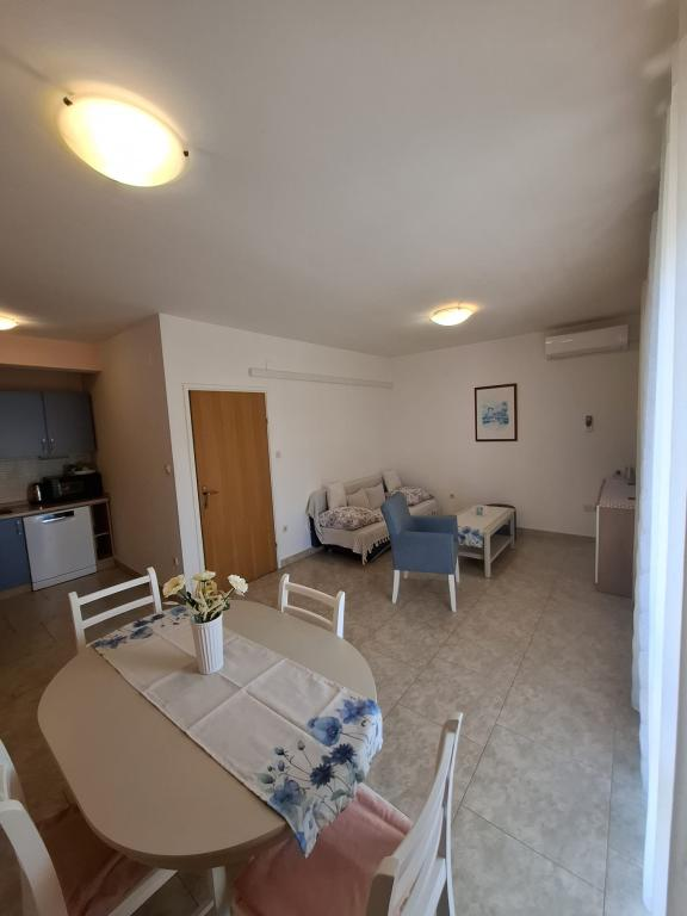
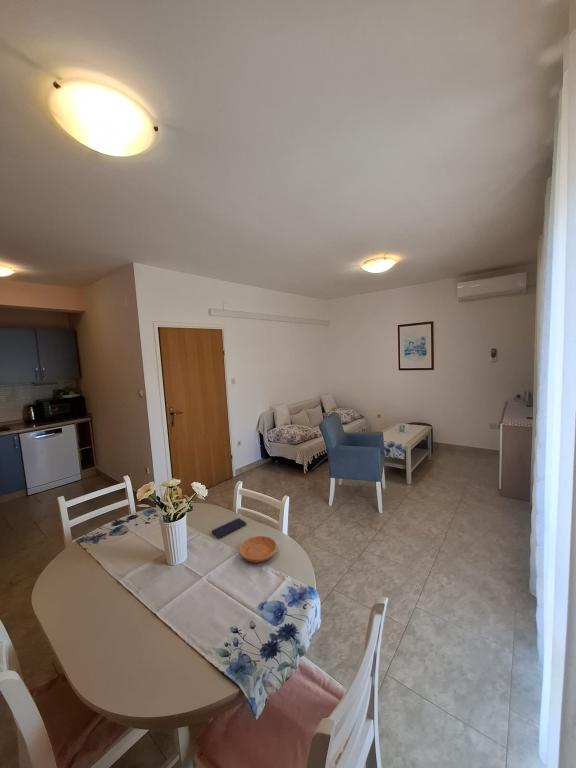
+ saucer [238,535,278,563]
+ smartphone [211,517,247,539]
